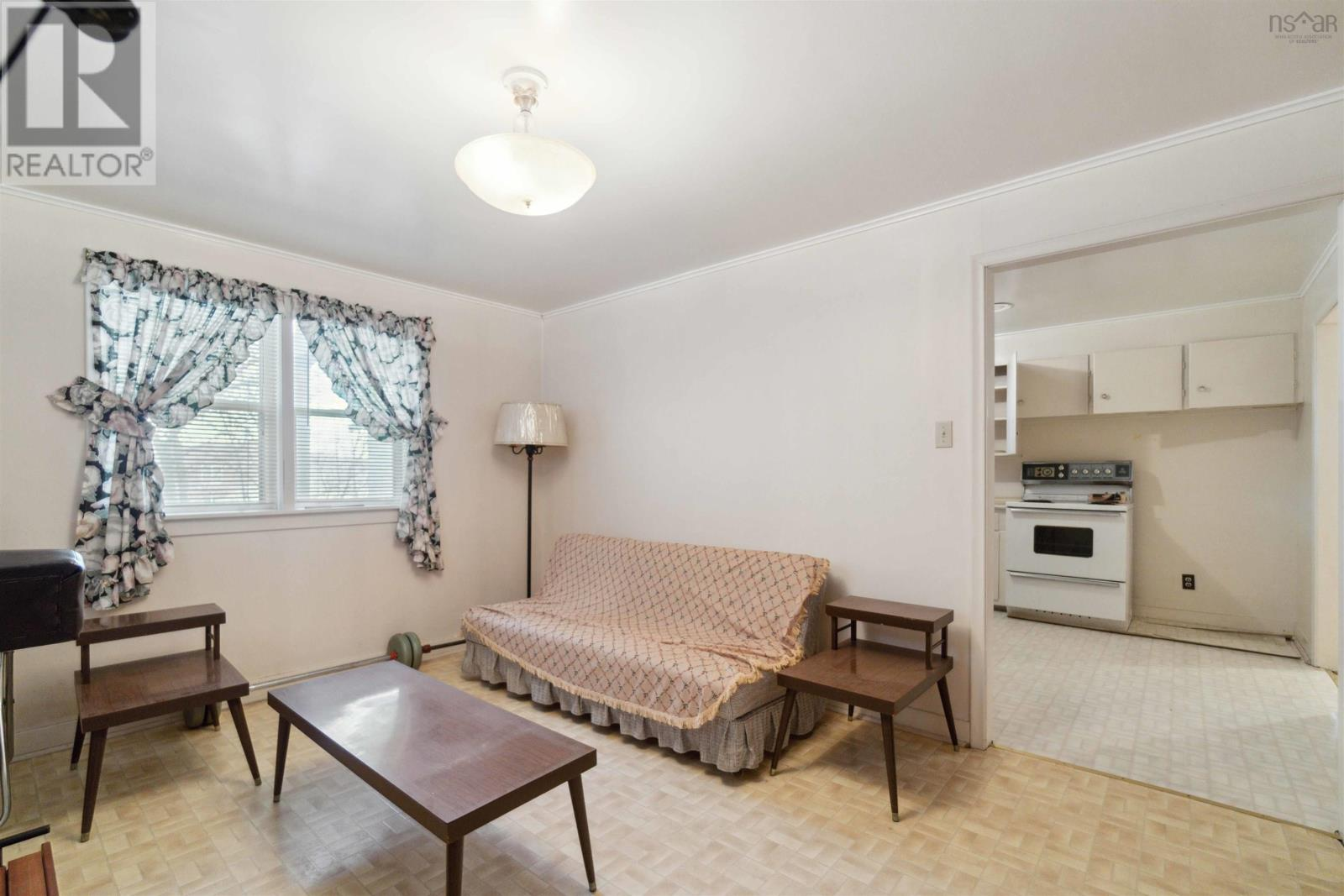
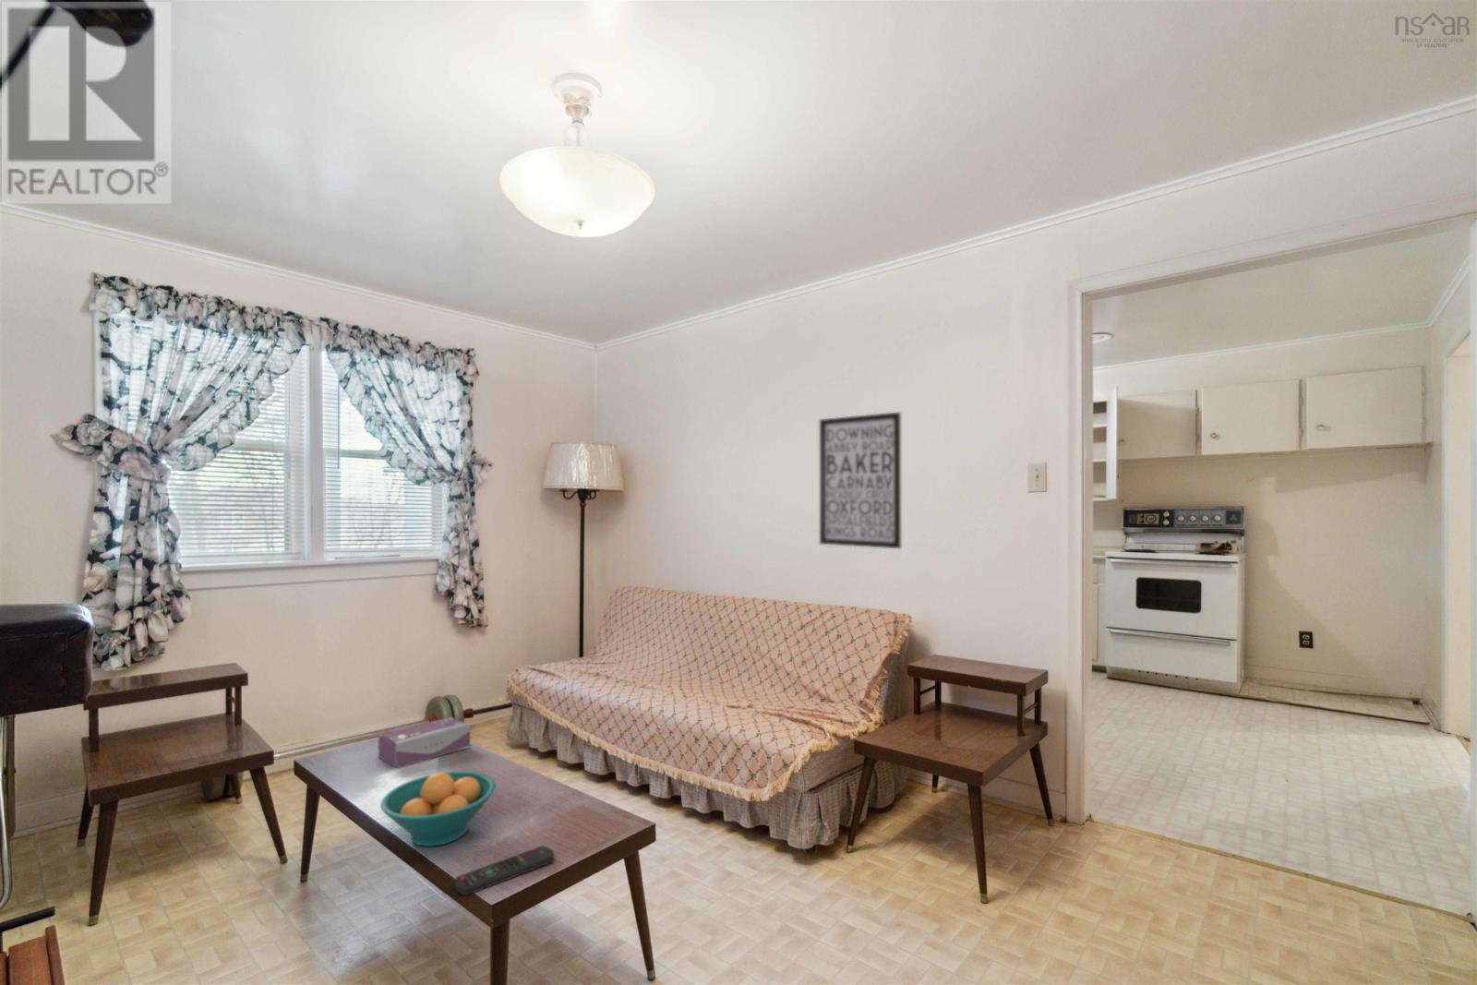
+ wall art [819,411,902,550]
+ remote control [454,844,555,896]
+ tissue box [378,716,470,770]
+ fruit bowl [379,770,497,848]
